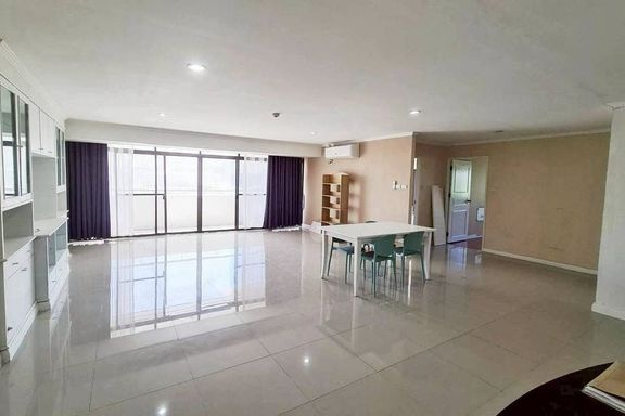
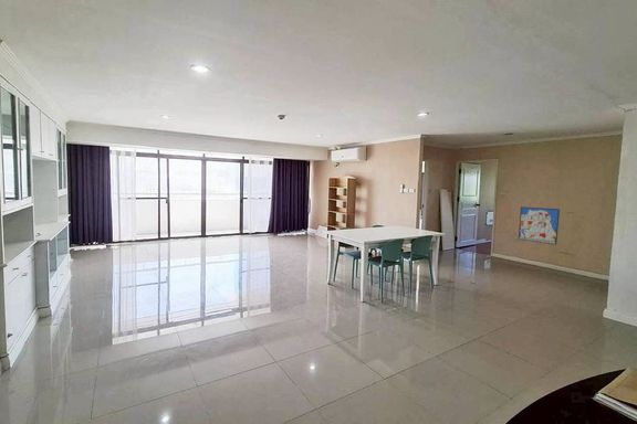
+ wall art [518,205,561,246]
